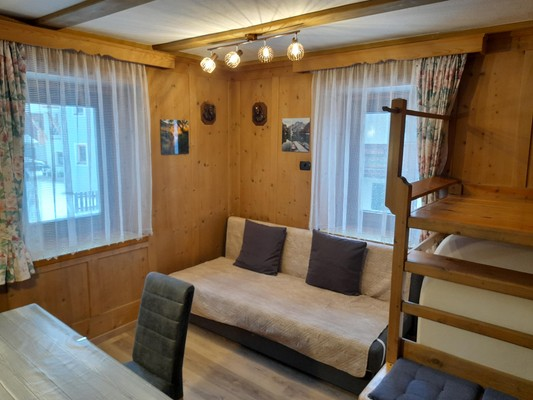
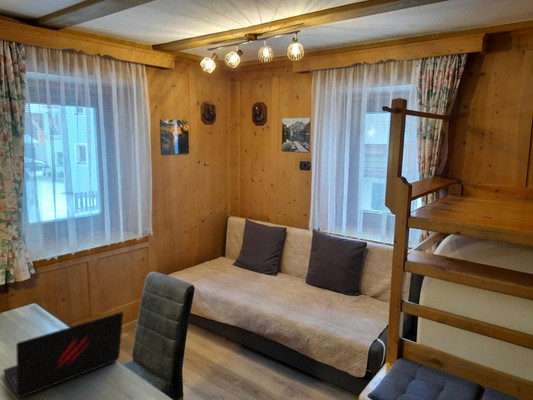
+ laptop [2,311,124,399]
